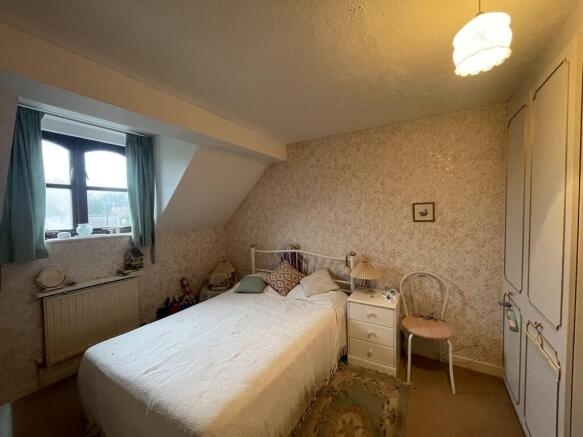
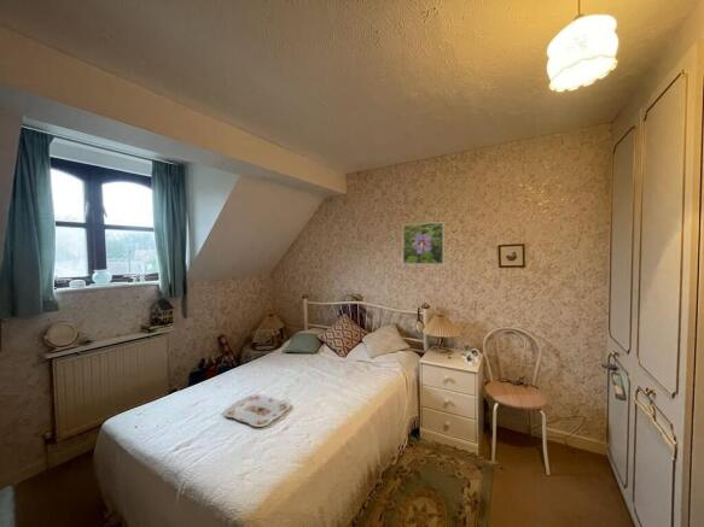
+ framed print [402,221,446,265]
+ serving tray [222,393,292,428]
